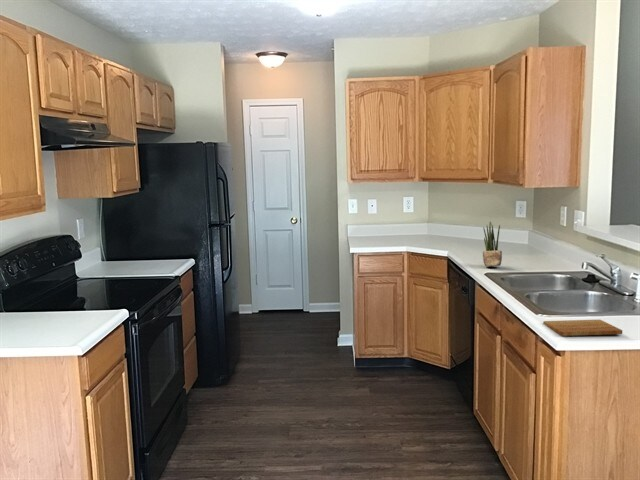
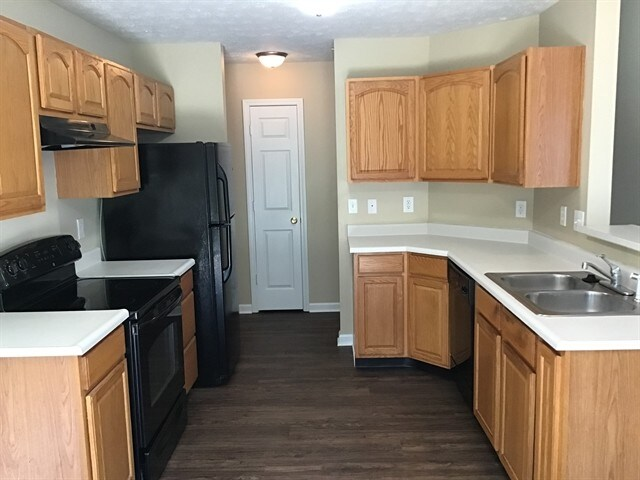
- potted plant [482,221,503,267]
- cutting board [542,319,623,337]
